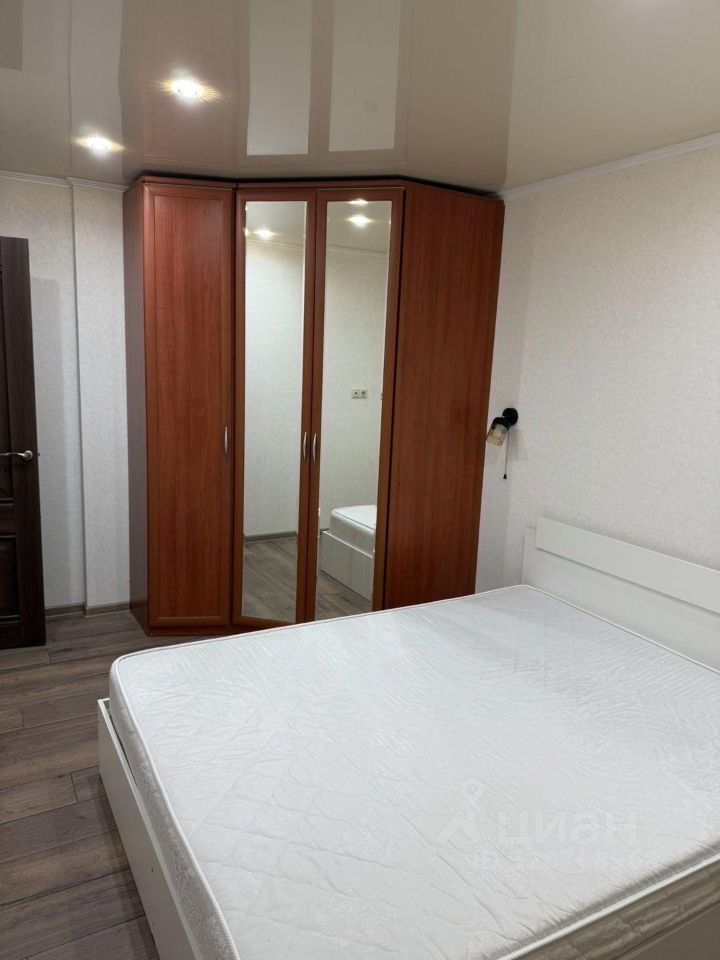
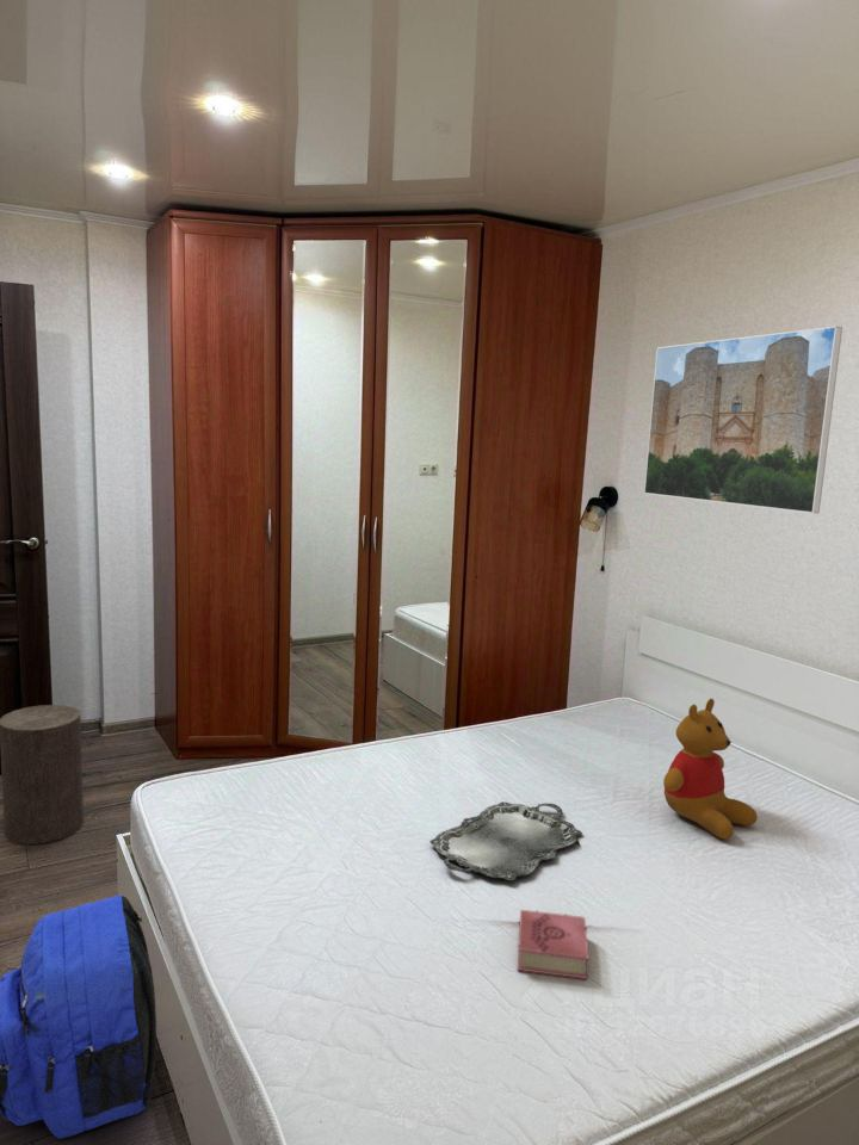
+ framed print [643,326,843,514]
+ stool [0,704,85,846]
+ teddy bear [662,698,758,841]
+ book [517,909,591,980]
+ backpack [0,895,157,1140]
+ serving tray [428,800,583,881]
